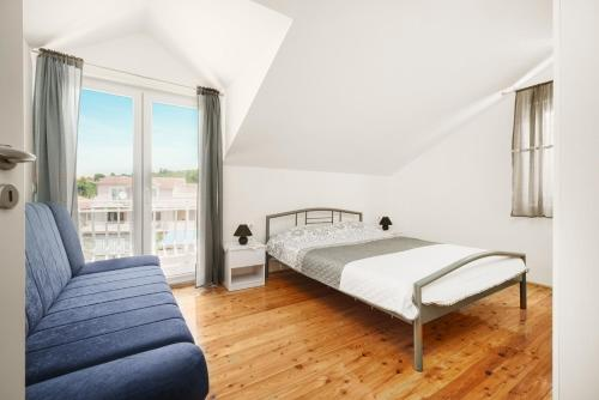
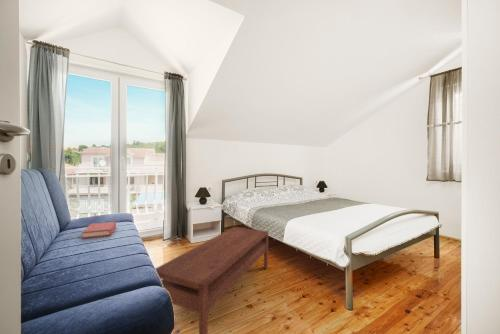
+ hardback book [81,221,117,240]
+ coffee table [154,226,270,334]
